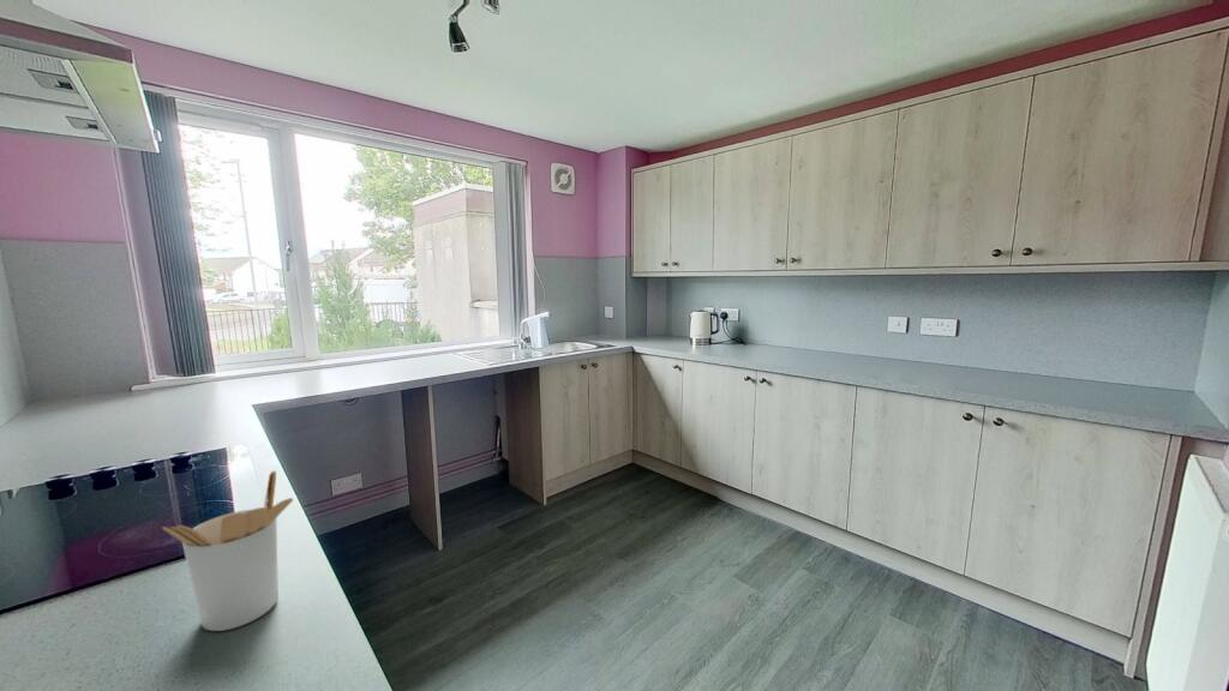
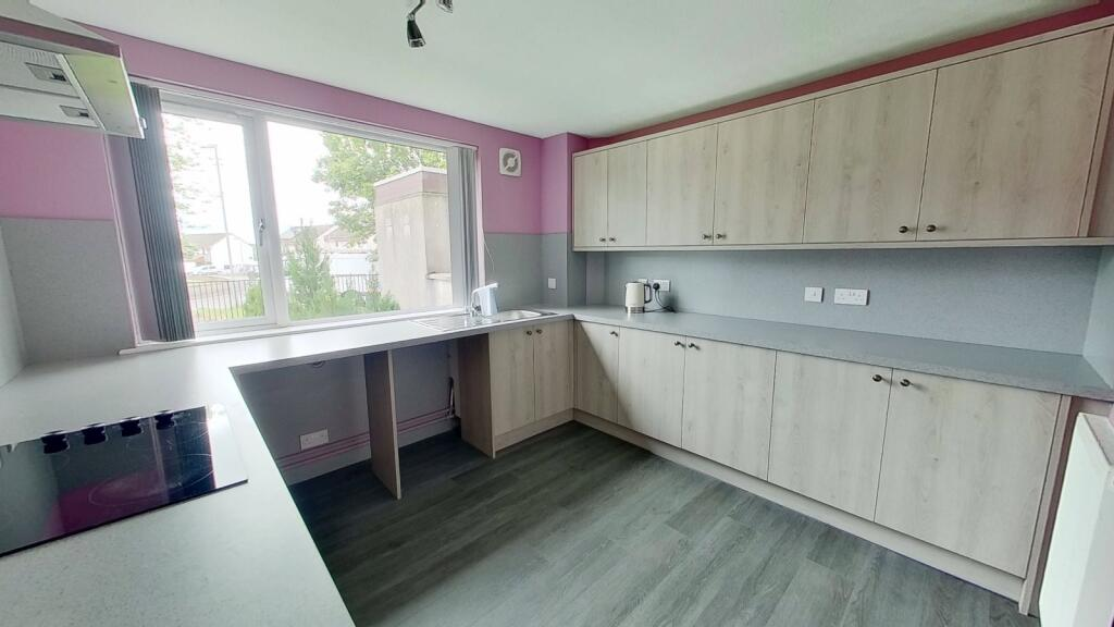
- utensil holder [161,469,294,632]
